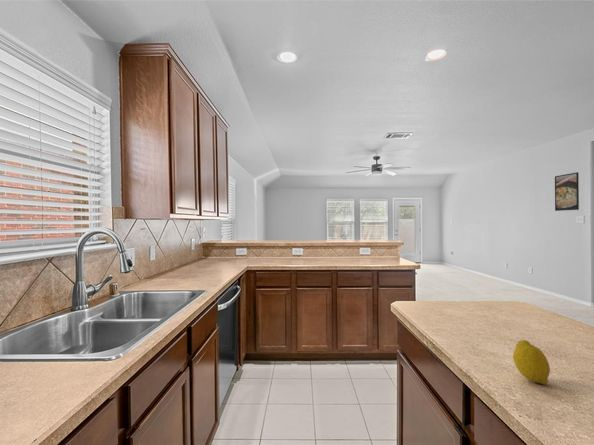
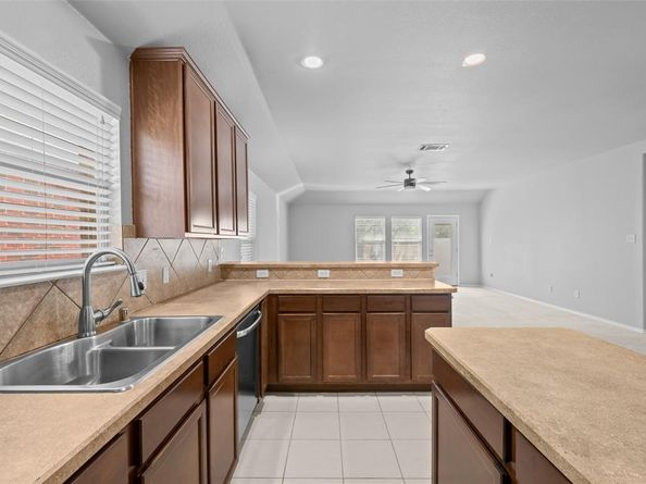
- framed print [554,171,580,212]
- fruit [512,339,551,385]
